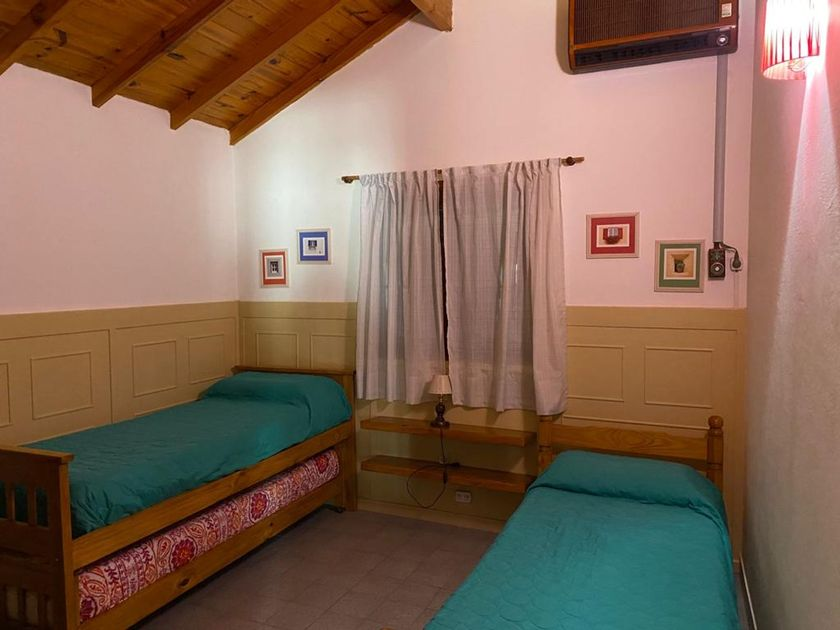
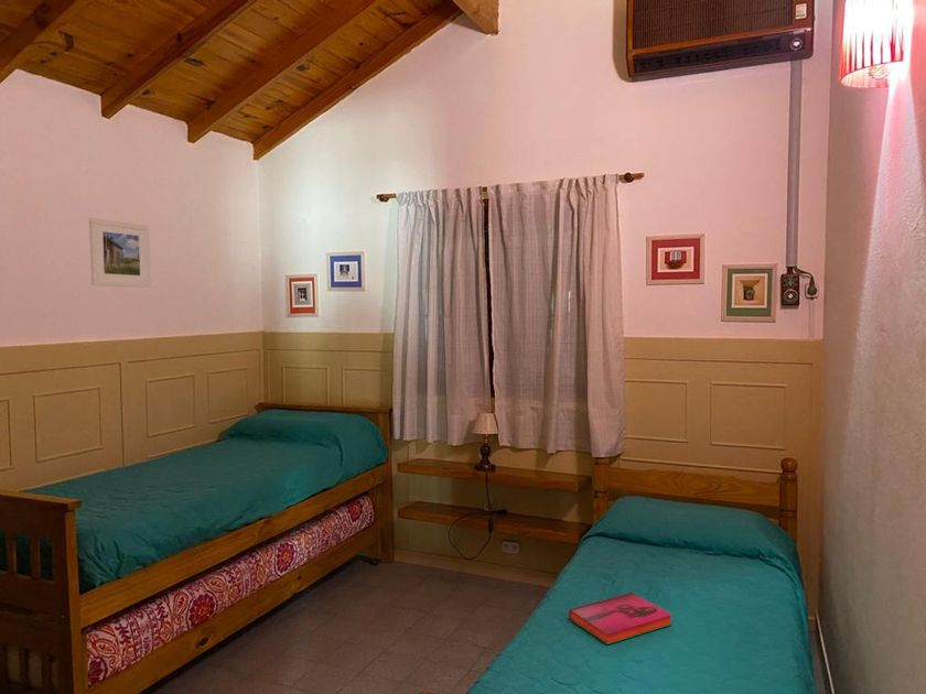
+ hardback book [568,592,674,646]
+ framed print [88,217,151,289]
